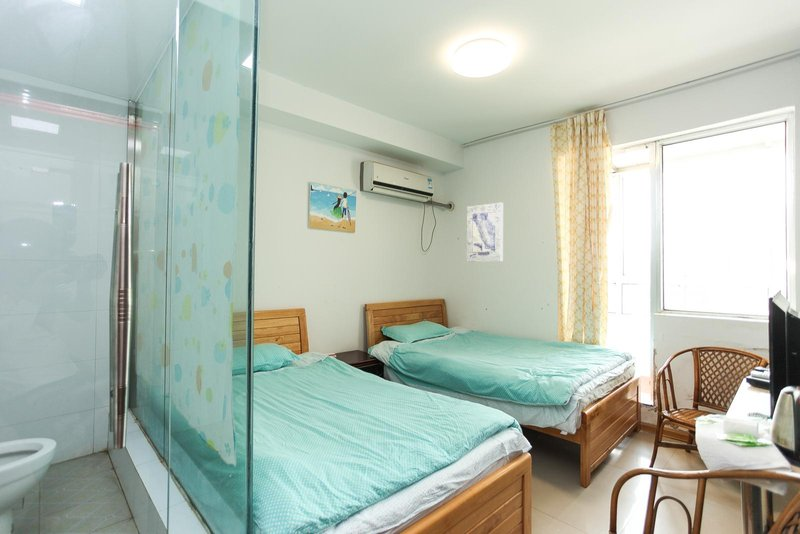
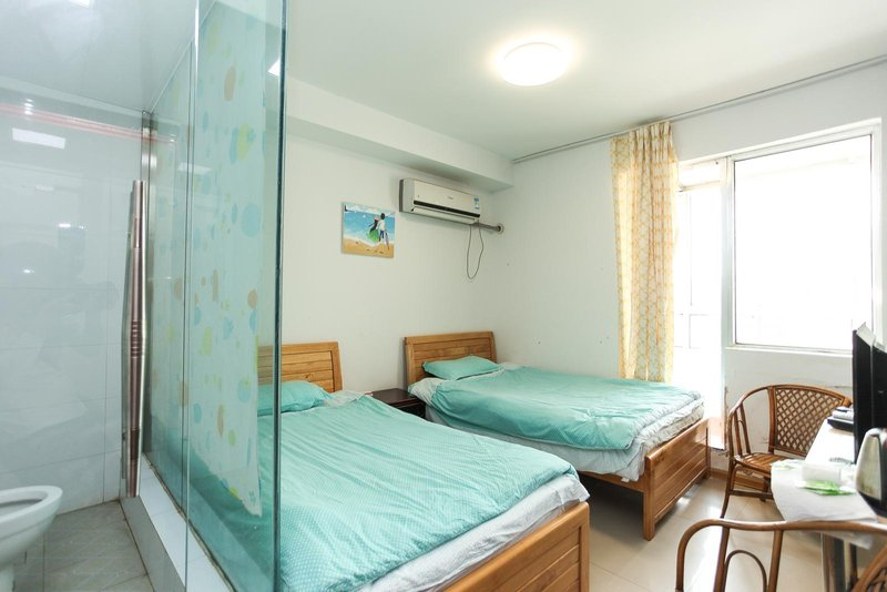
- wall art [466,202,504,263]
